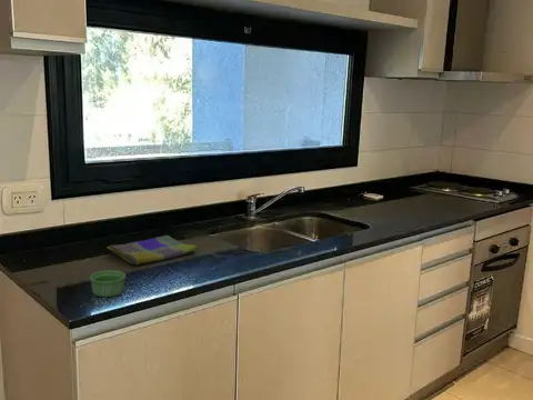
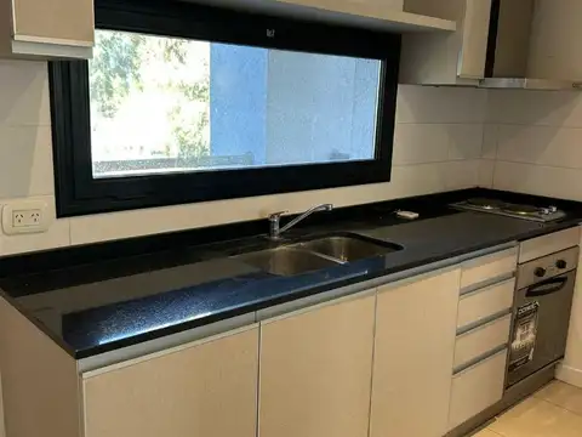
- ramekin [89,269,127,298]
- dish towel [105,234,198,266]
